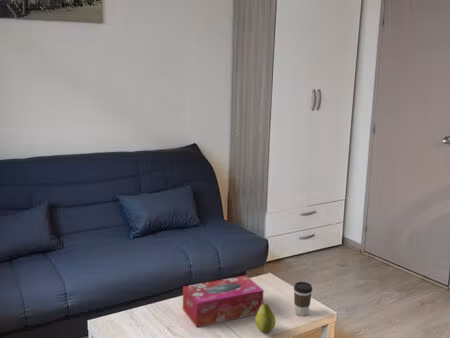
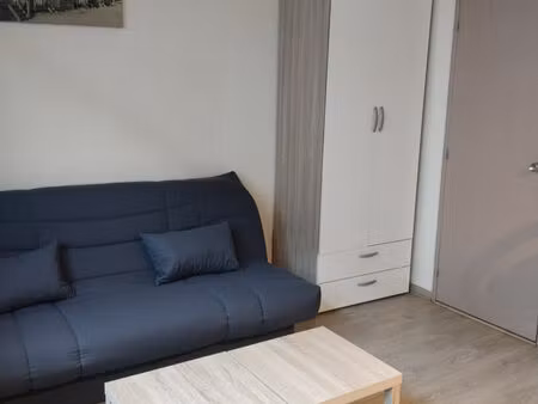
- coffee cup [293,281,313,317]
- tissue box [182,274,265,328]
- fruit [254,301,276,334]
